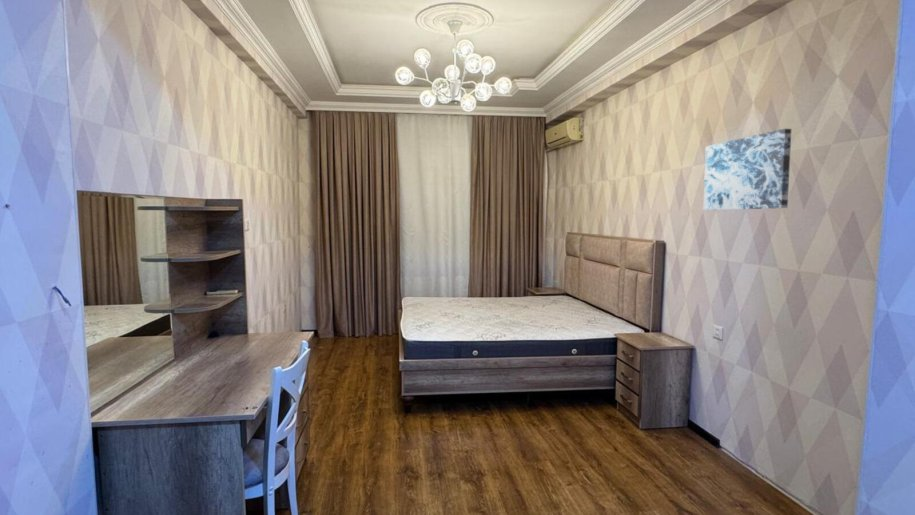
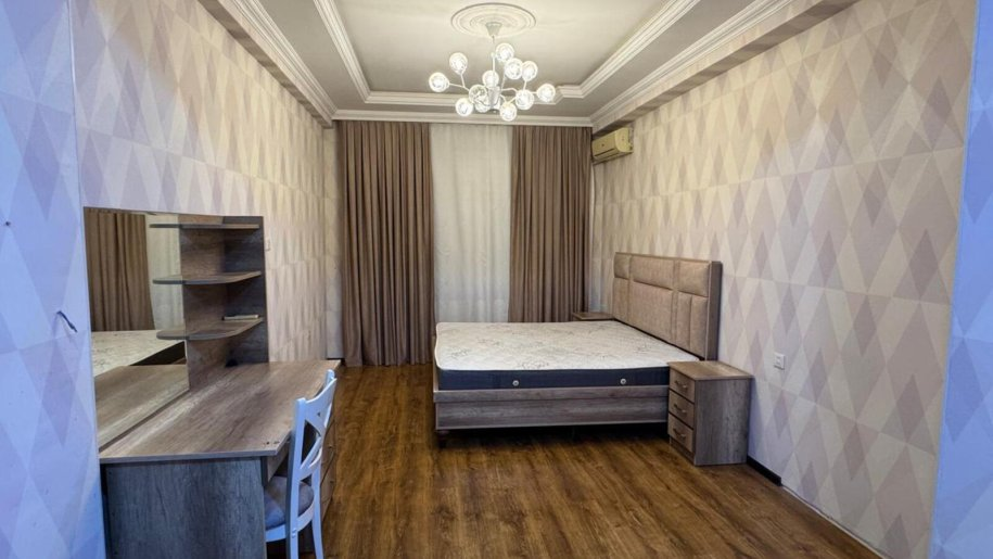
- wall art [703,128,792,211]
